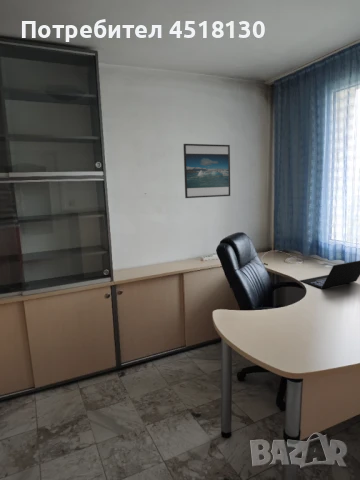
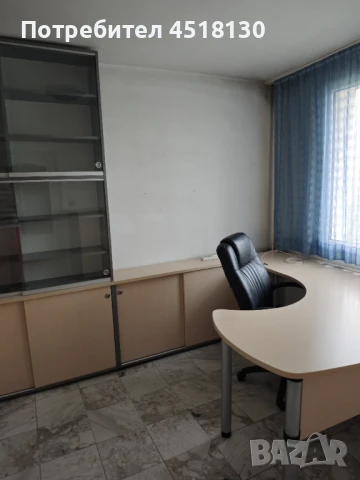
- laptop [299,260,360,290]
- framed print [182,143,231,199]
